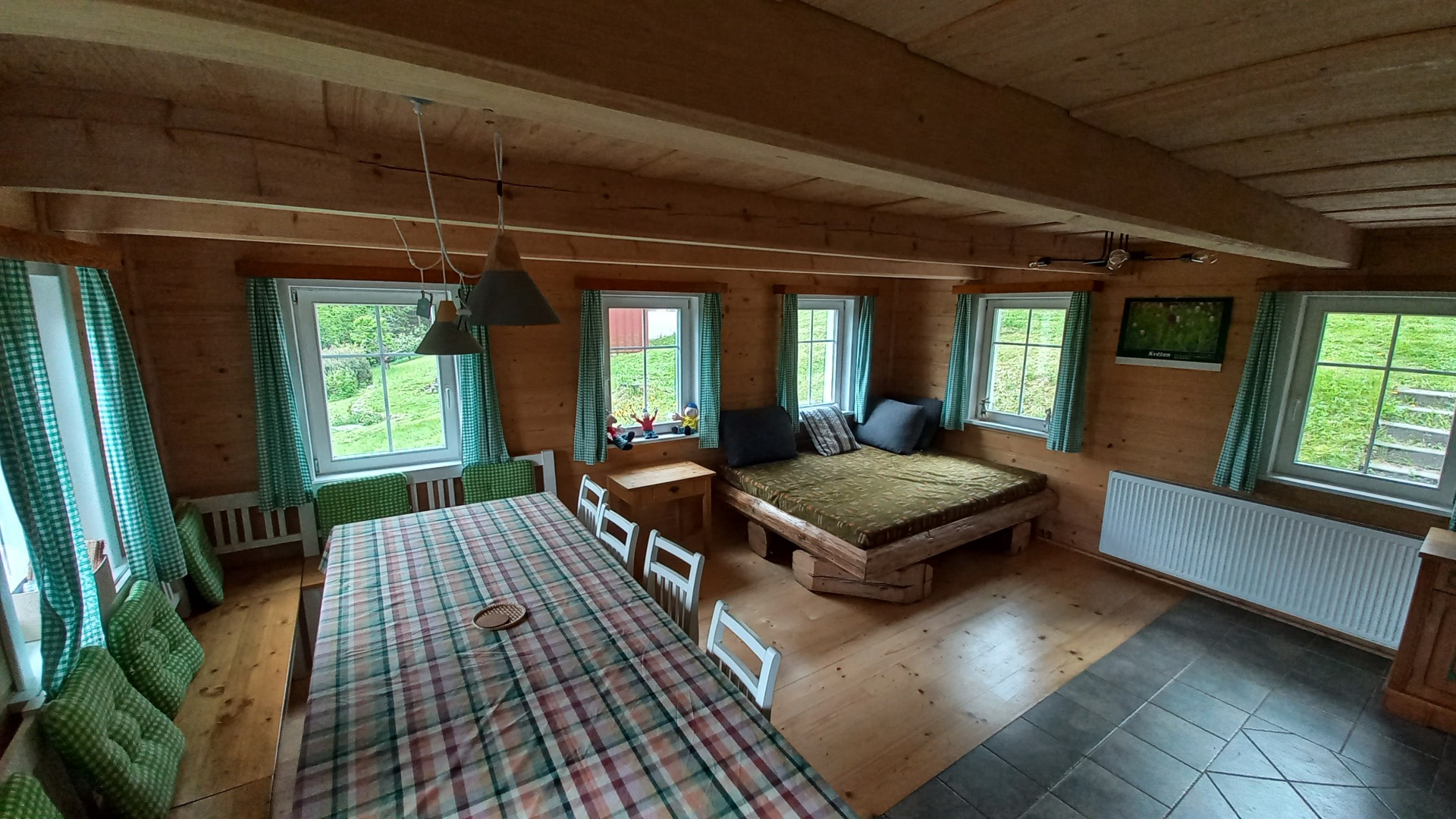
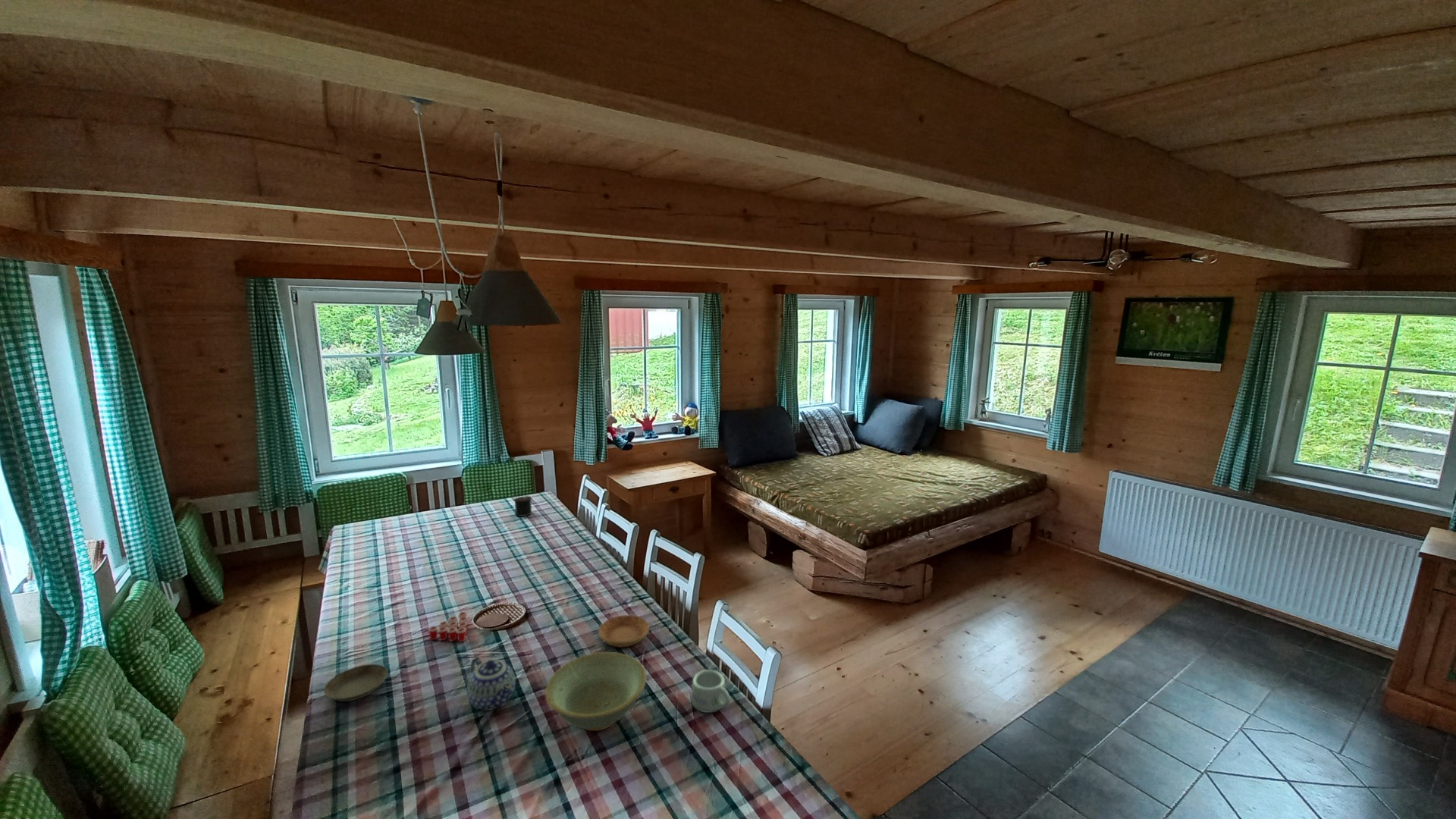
+ teapot [466,656,516,711]
+ candle [513,489,532,517]
+ dish [545,651,647,732]
+ mug [690,669,731,714]
+ cup [428,611,468,643]
+ saucer [598,614,650,648]
+ saucer [323,664,389,702]
